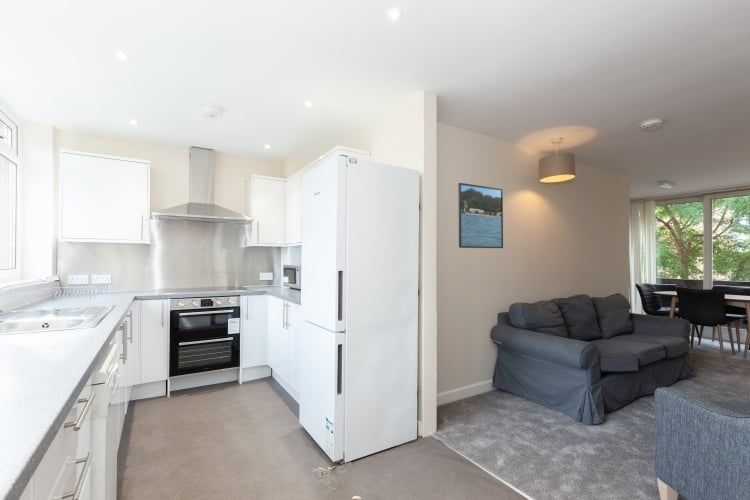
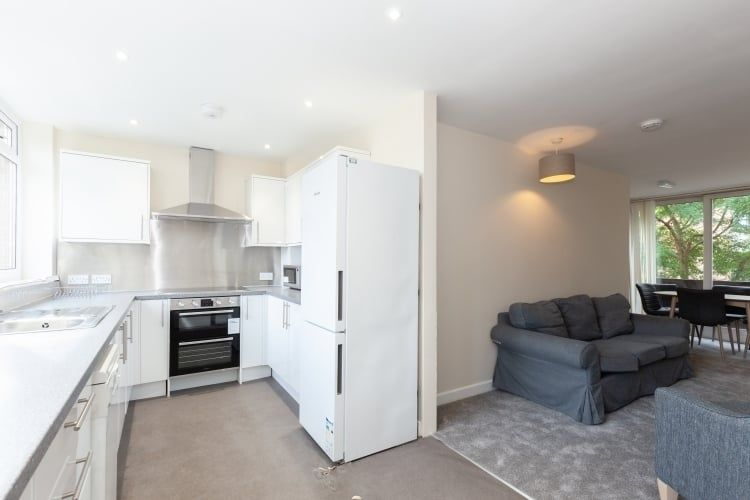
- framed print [457,182,504,249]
